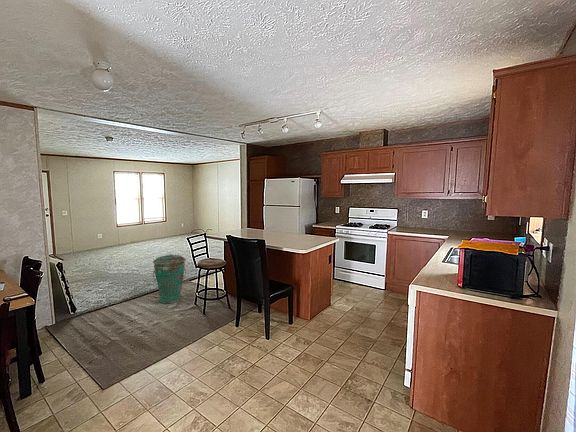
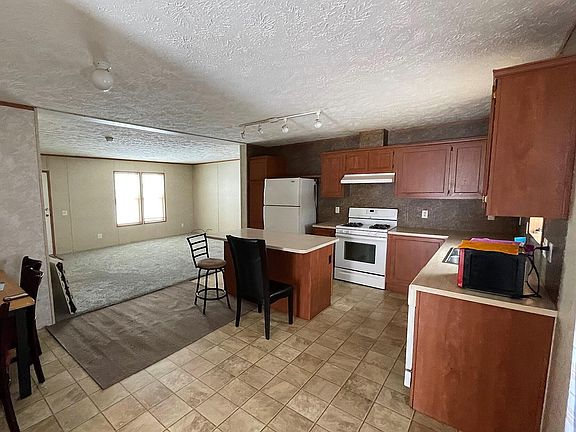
- trash can [152,253,187,305]
